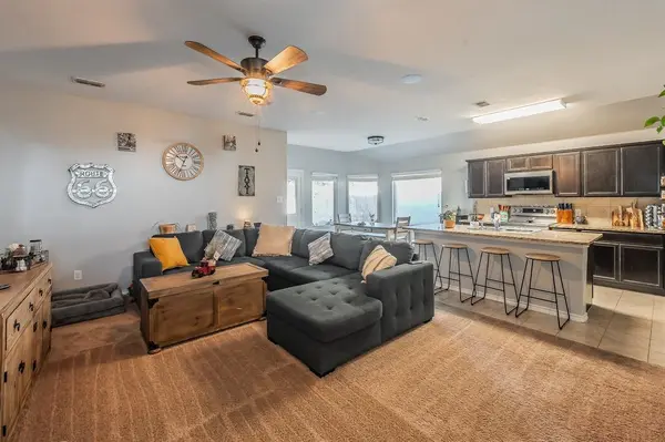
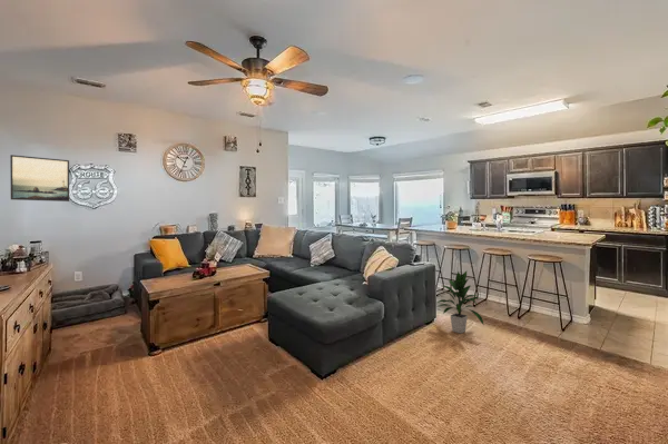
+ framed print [9,154,70,203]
+ indoor plant [435,270,485,335]
